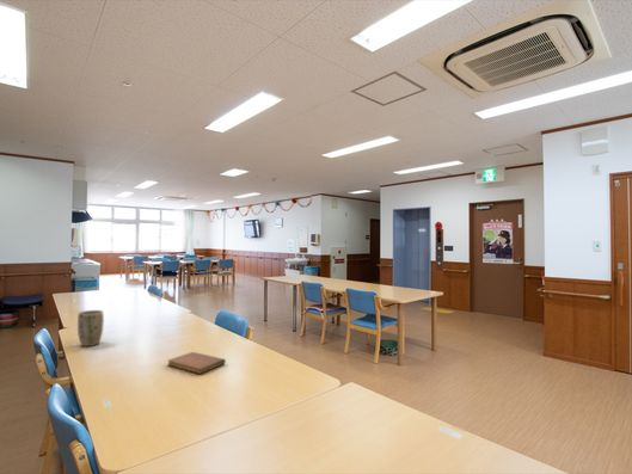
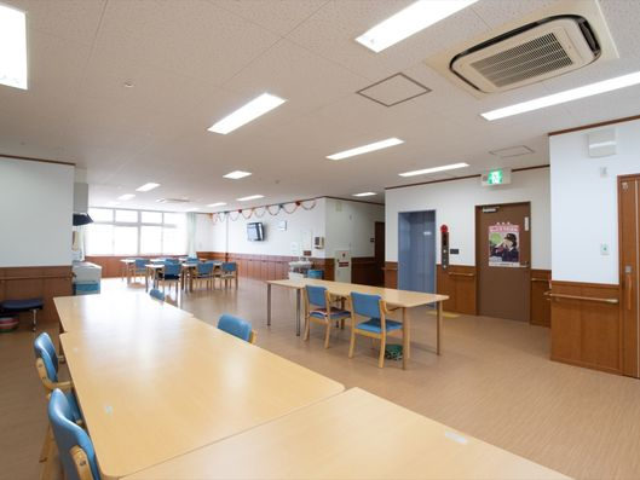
- plant pot [76,309,105,347]
- notebook [167,351,227,375]
